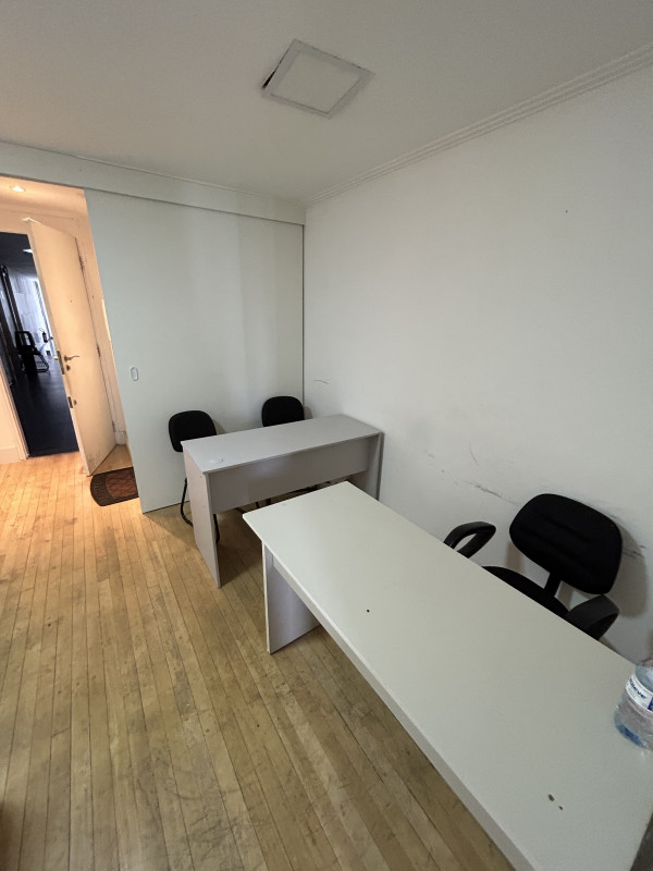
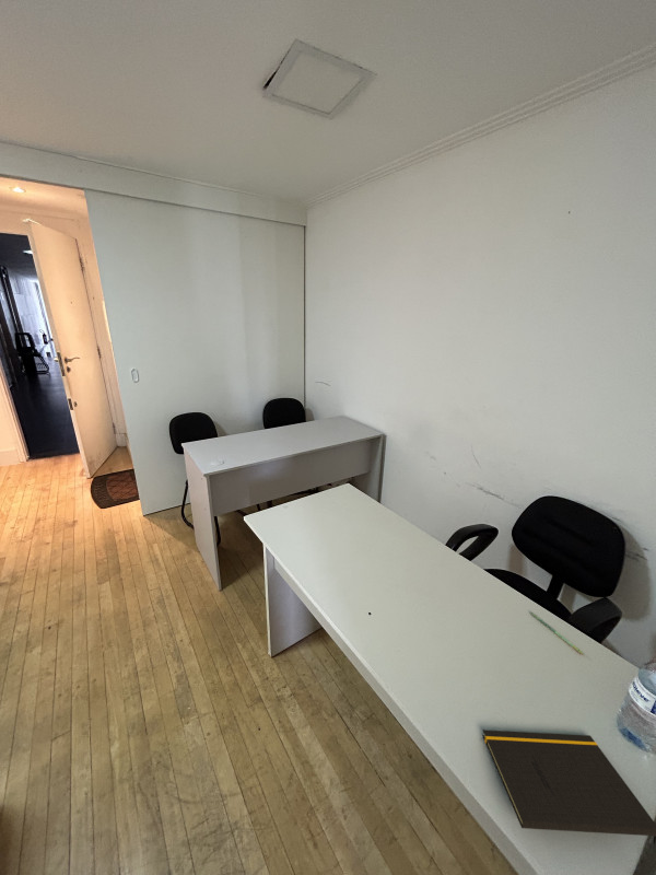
+ notepad [481,728,656,847]
+ pen [530,611,584,655]
